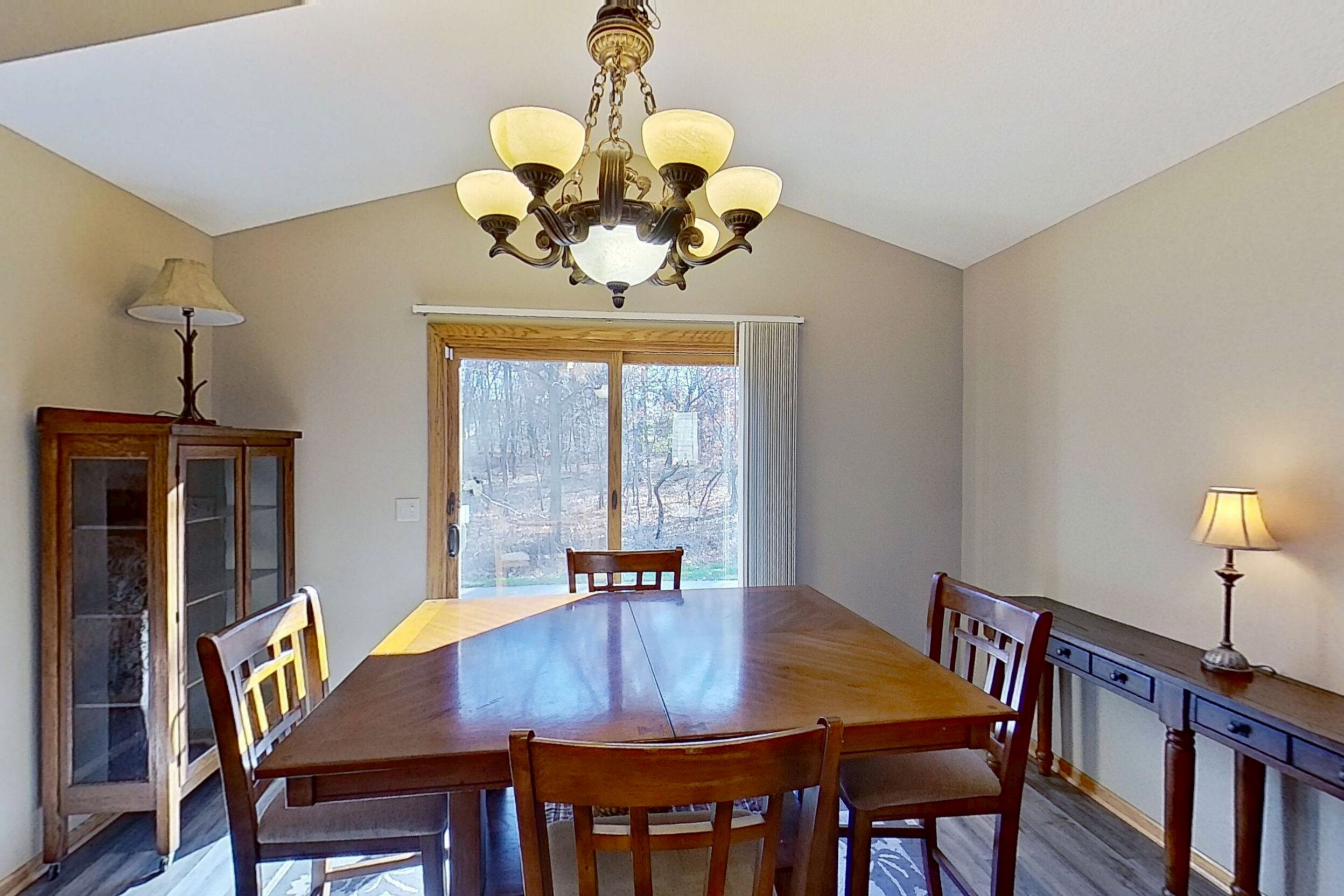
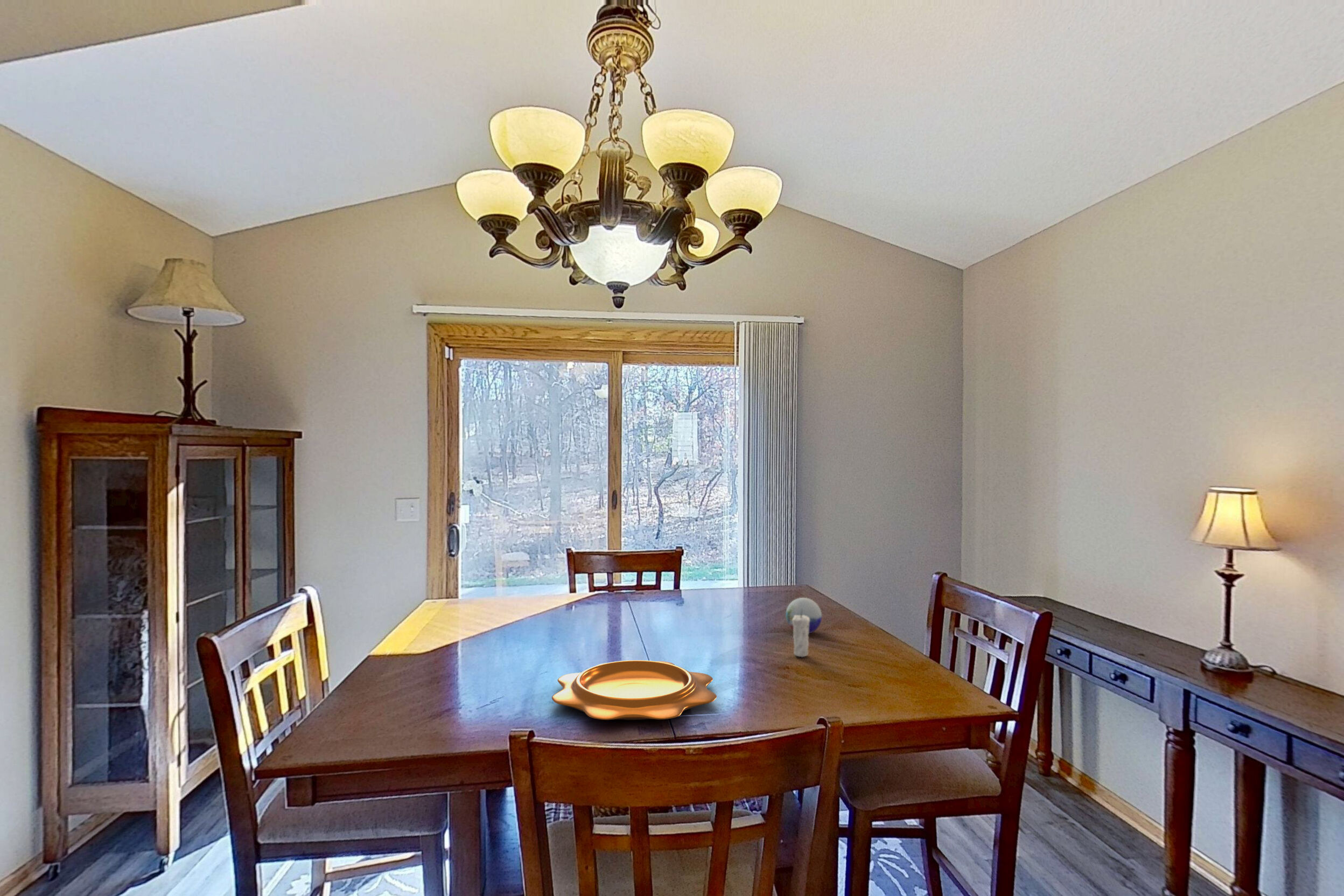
+ decorative bowl [551,660,717,720]
+ decorative orb [785,597,822,634]
+ candle [792,611,810,657]
